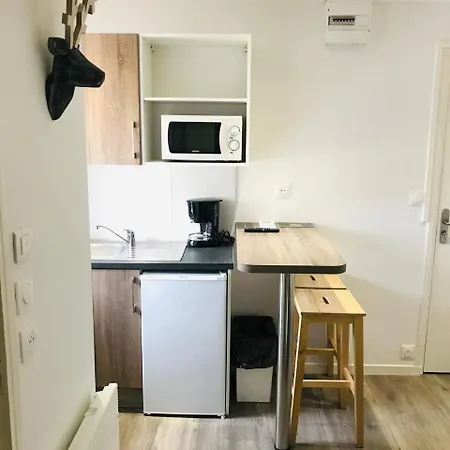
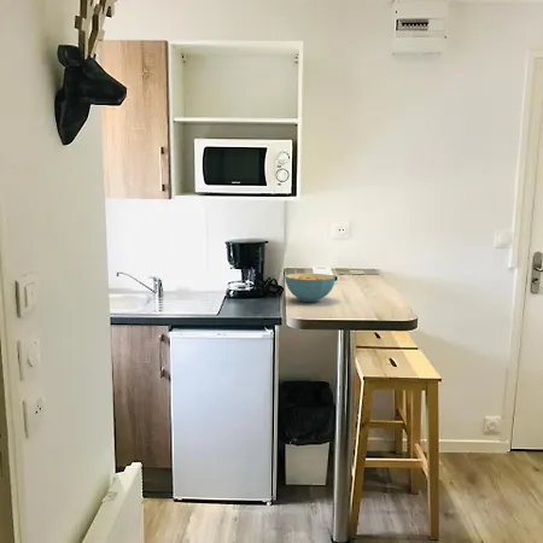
+ cereal bowl [284,273,337,303]
